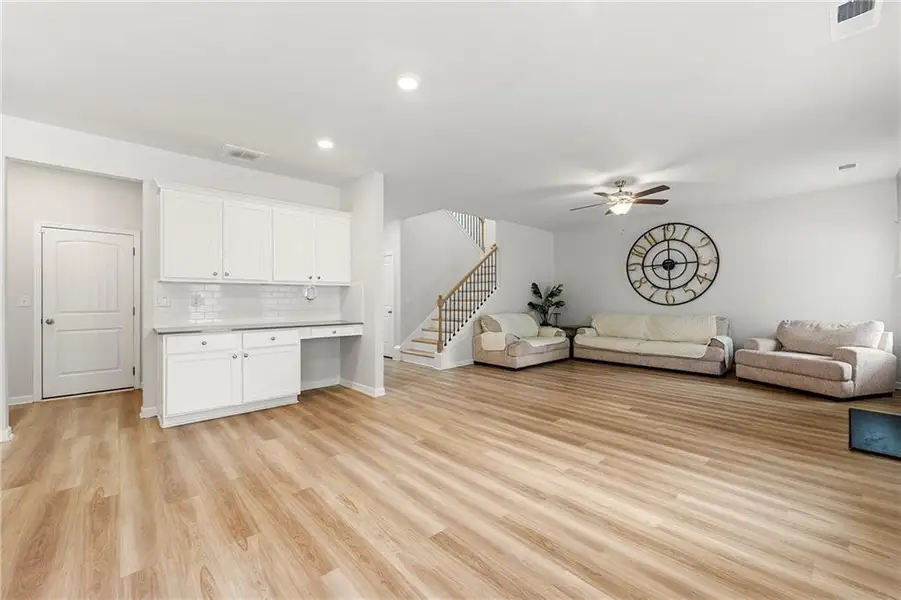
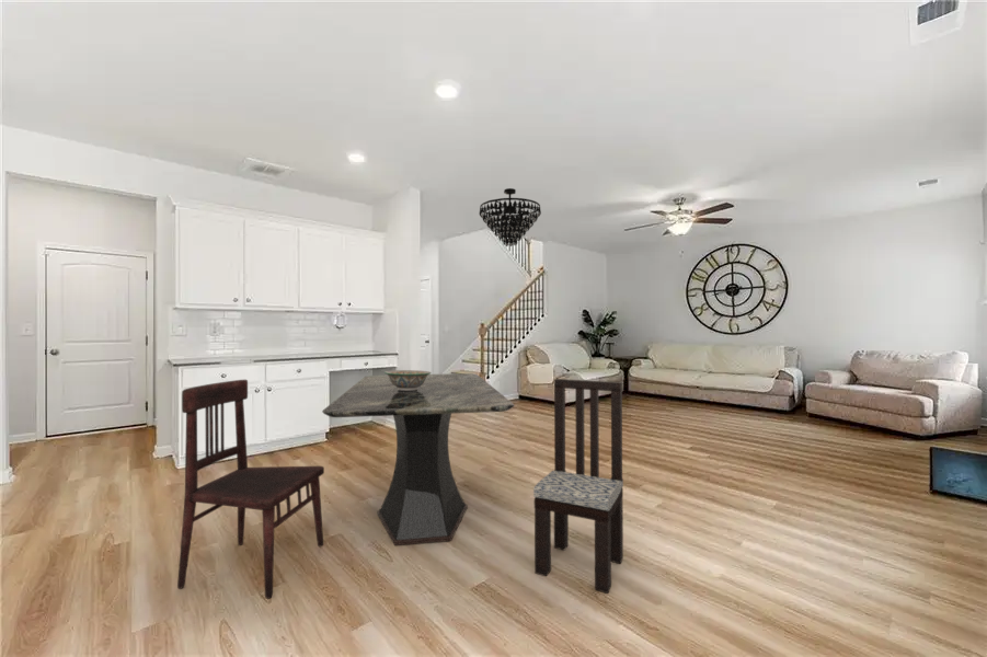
+ dining chair [176,379,325,600]
+ dining chair [532,378,624,595]
+ decorative bowl [383,369,433,391]
+ dining table [321,372,515,546]
+ chandelier [479,187,542,247]
